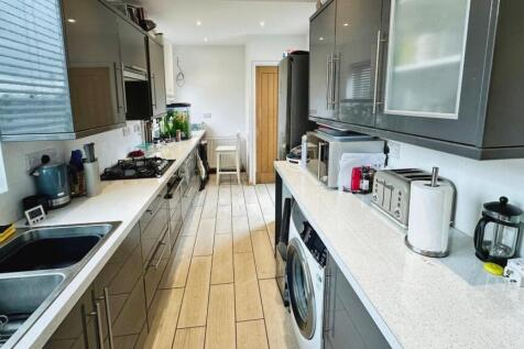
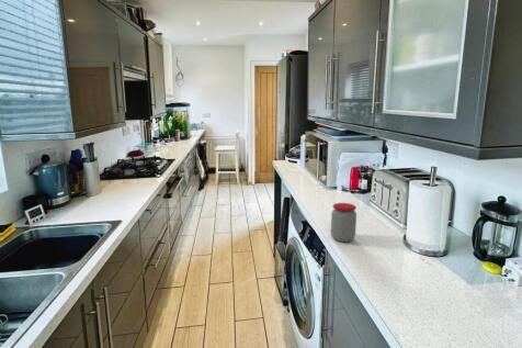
+ jar [330,202,358,243]
